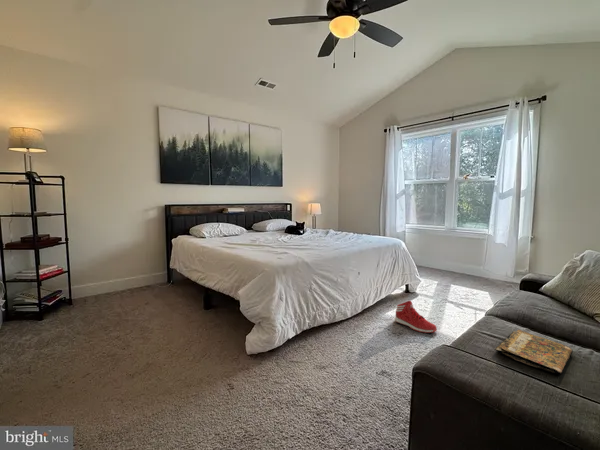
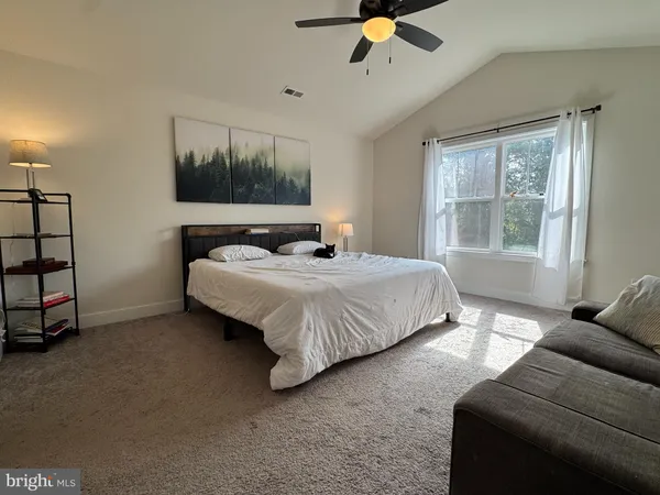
- book [494,329,574,376]
- sneaker [394,300,438,334]
